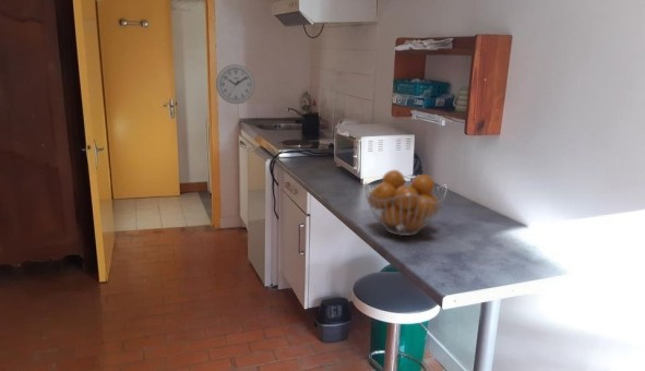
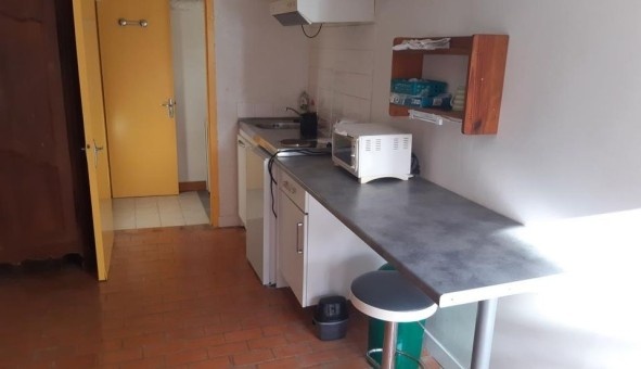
- wall clock [215,63,255,105]
- fruit basket [363,169,449,237]
